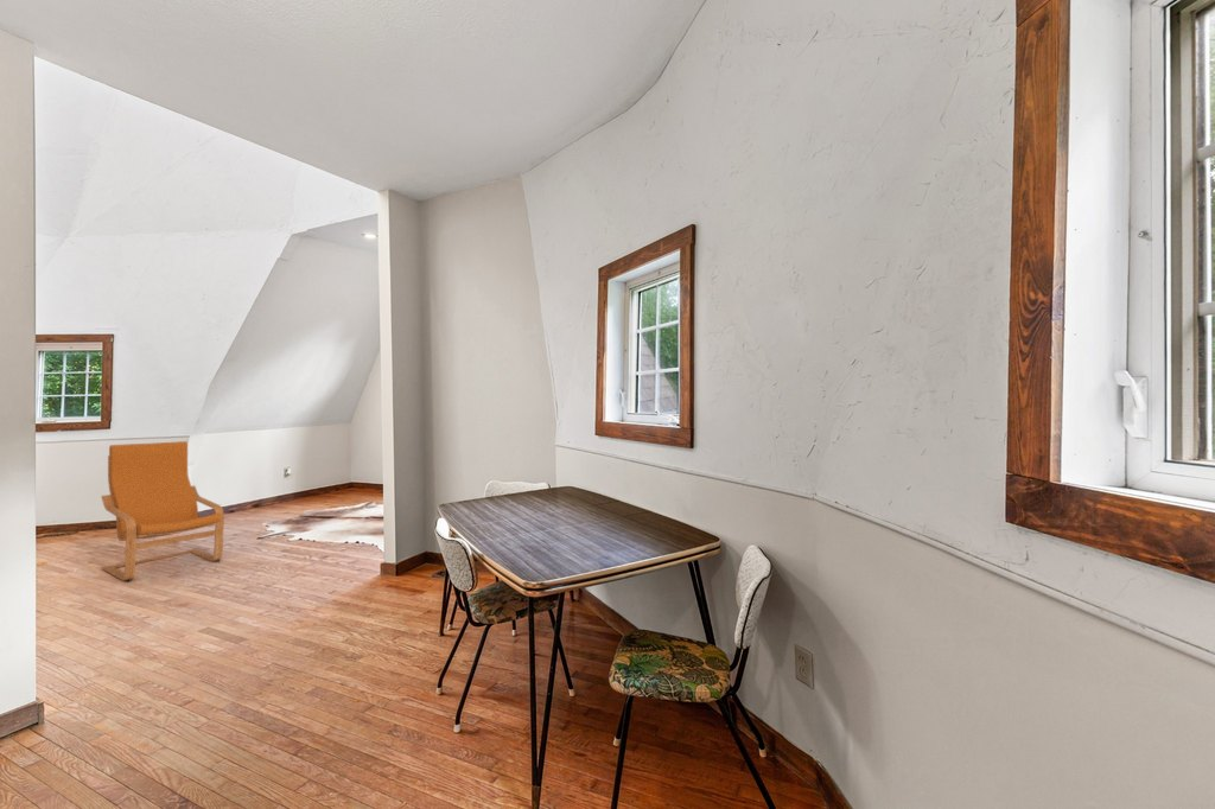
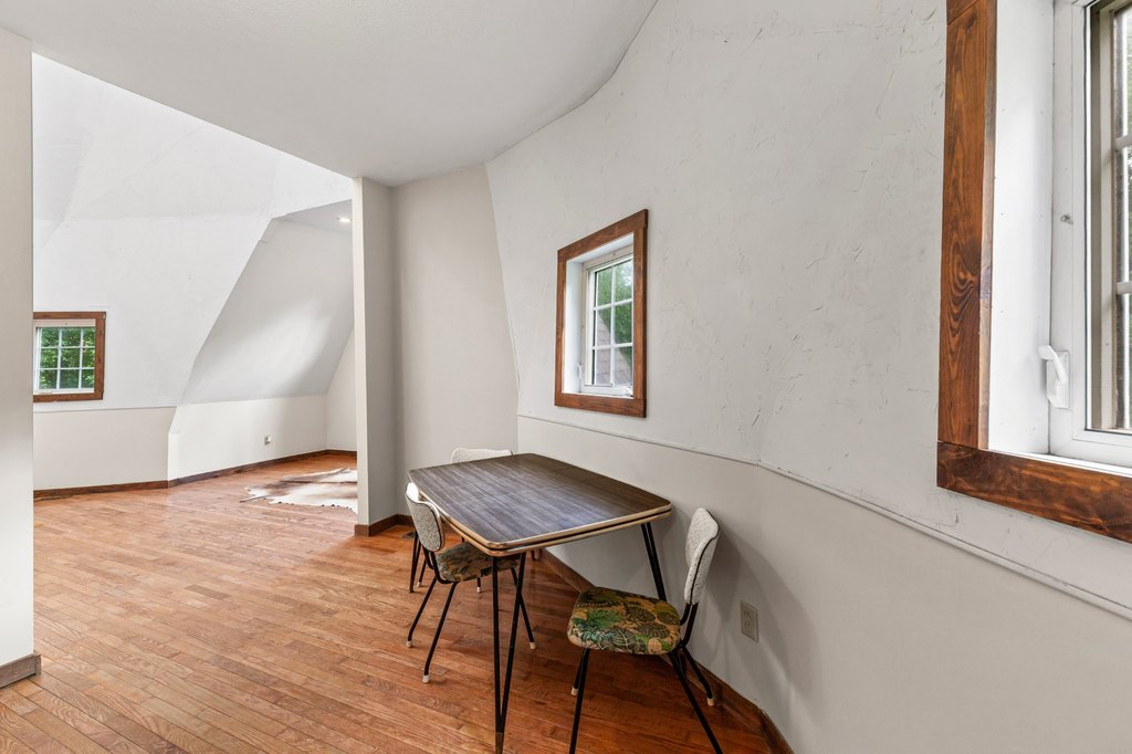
- armchair [101,440,225,582]
